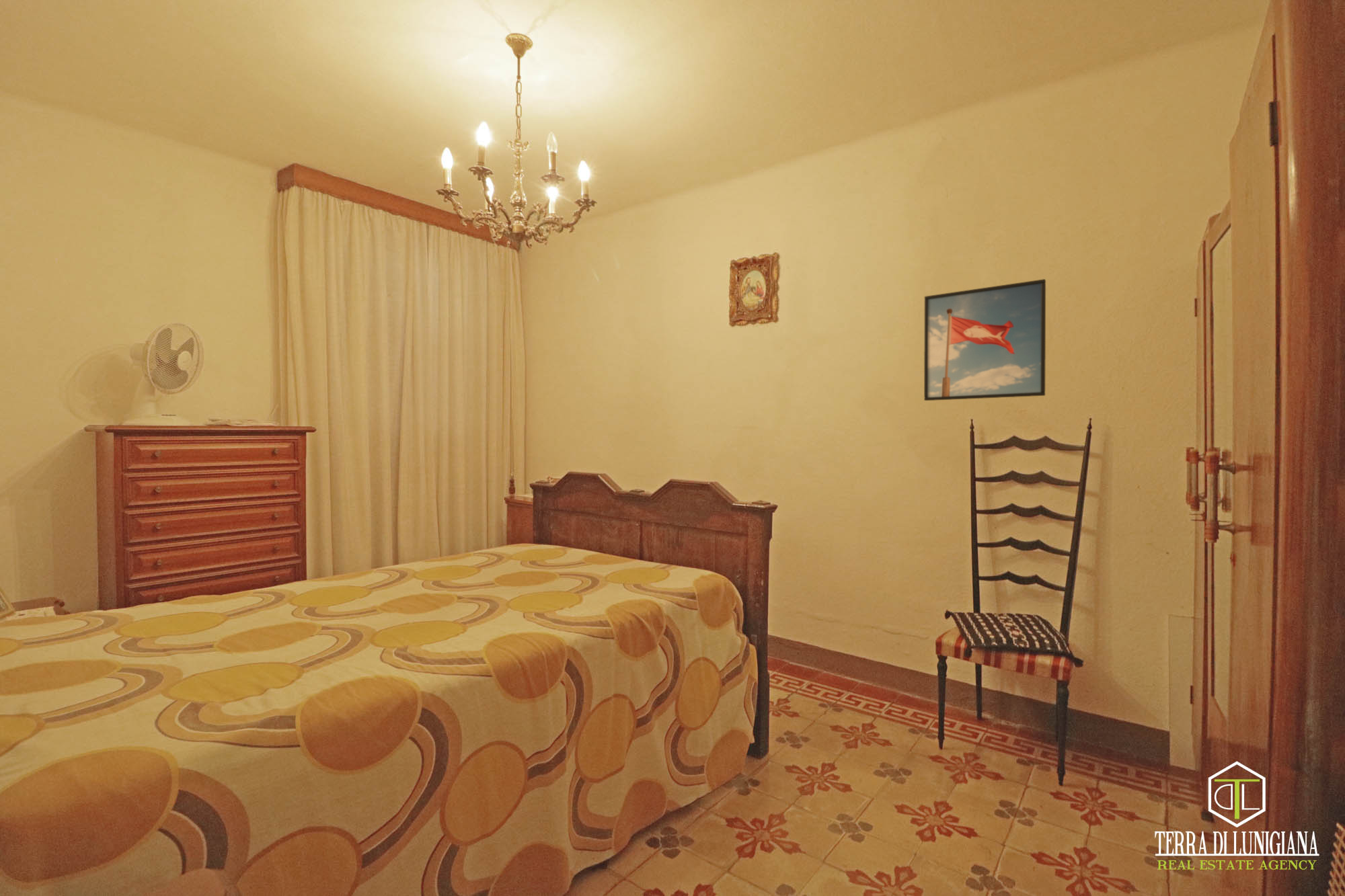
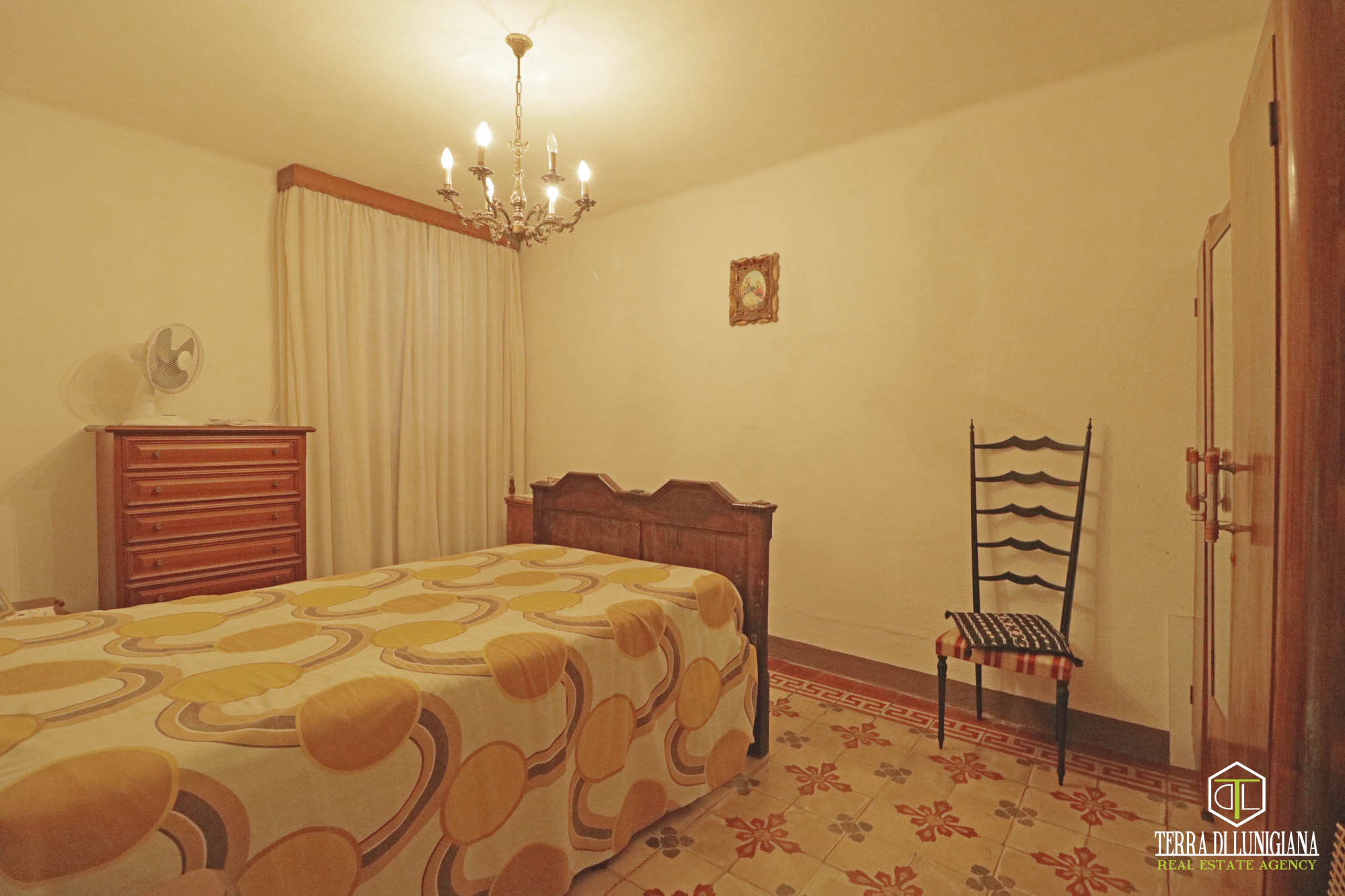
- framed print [923,278,1046,401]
